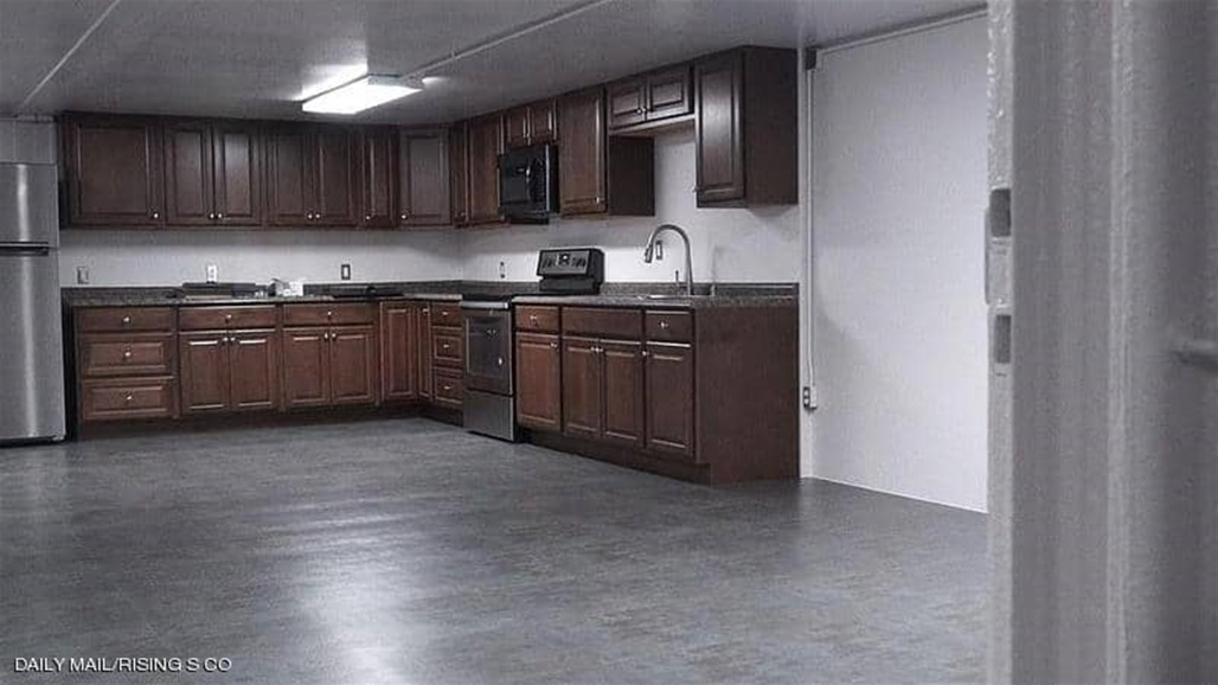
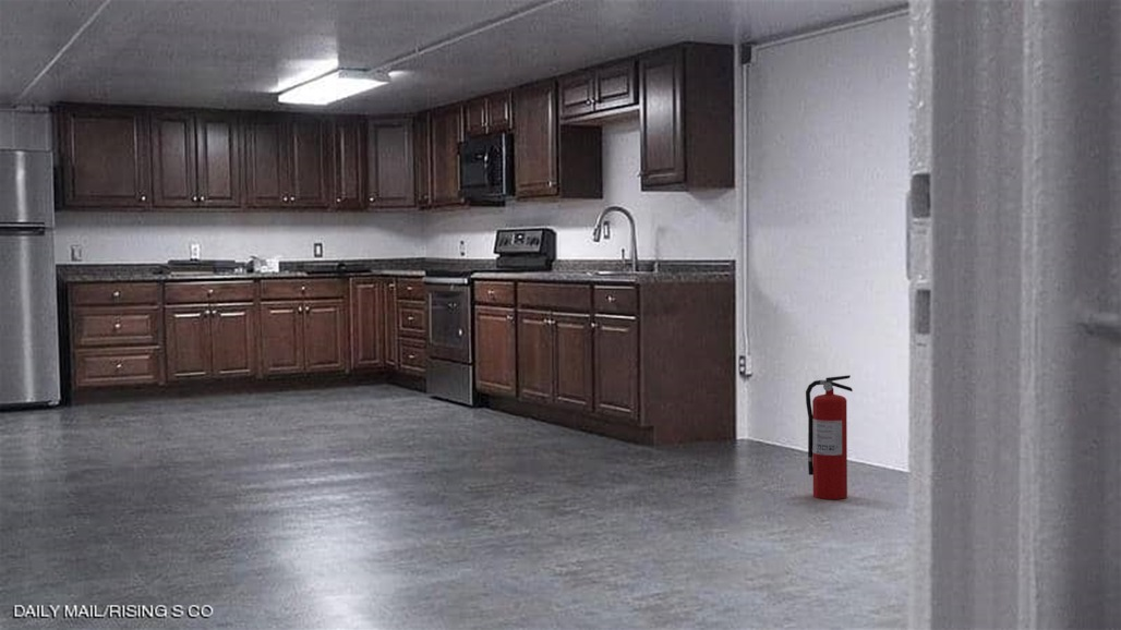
+ fire extinguisher [805,374,854,500]
